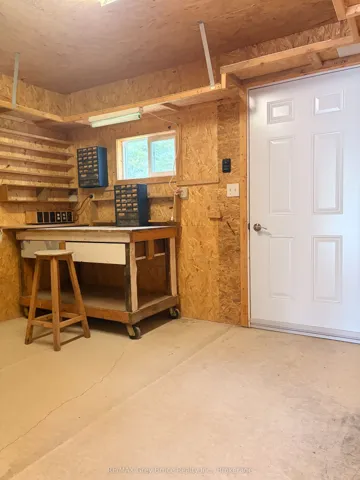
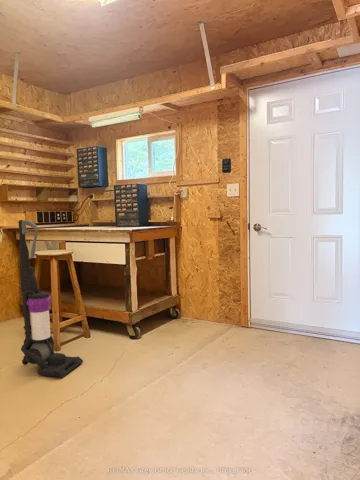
+ vacuum cleaner [18,219,84,379]
